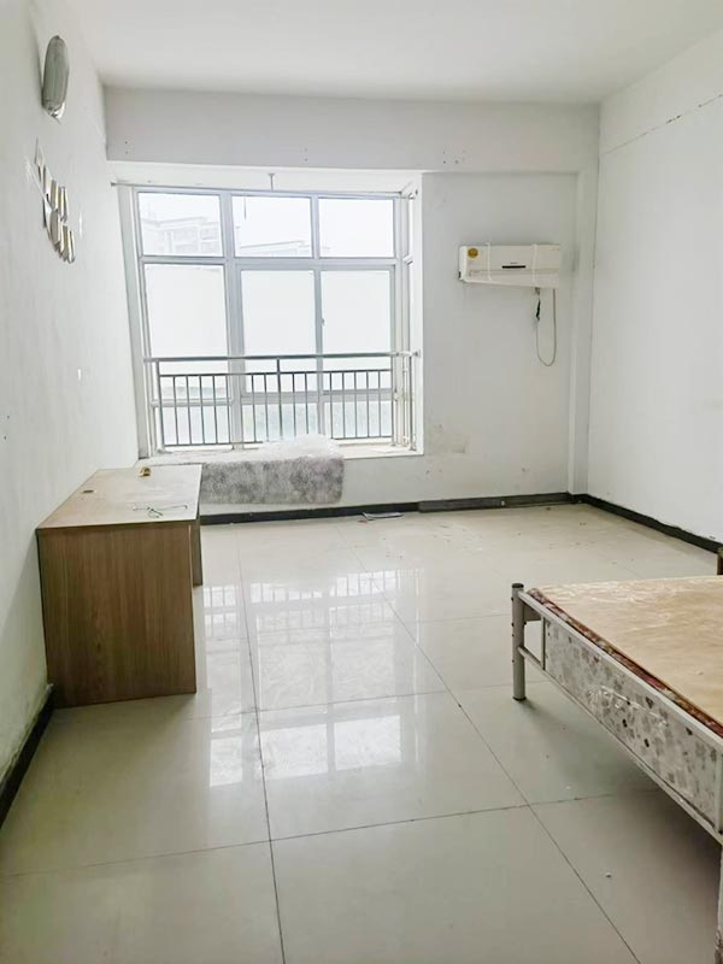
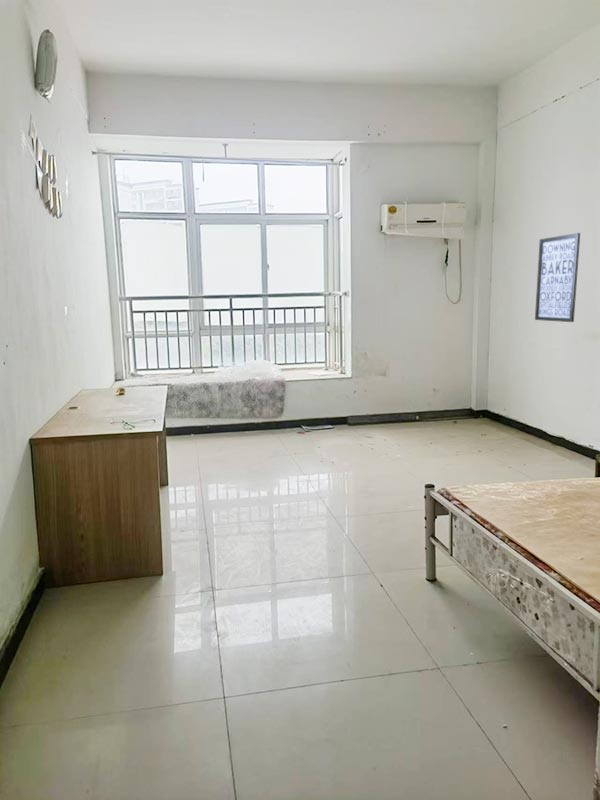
+ wall art [534,232,581,323]
